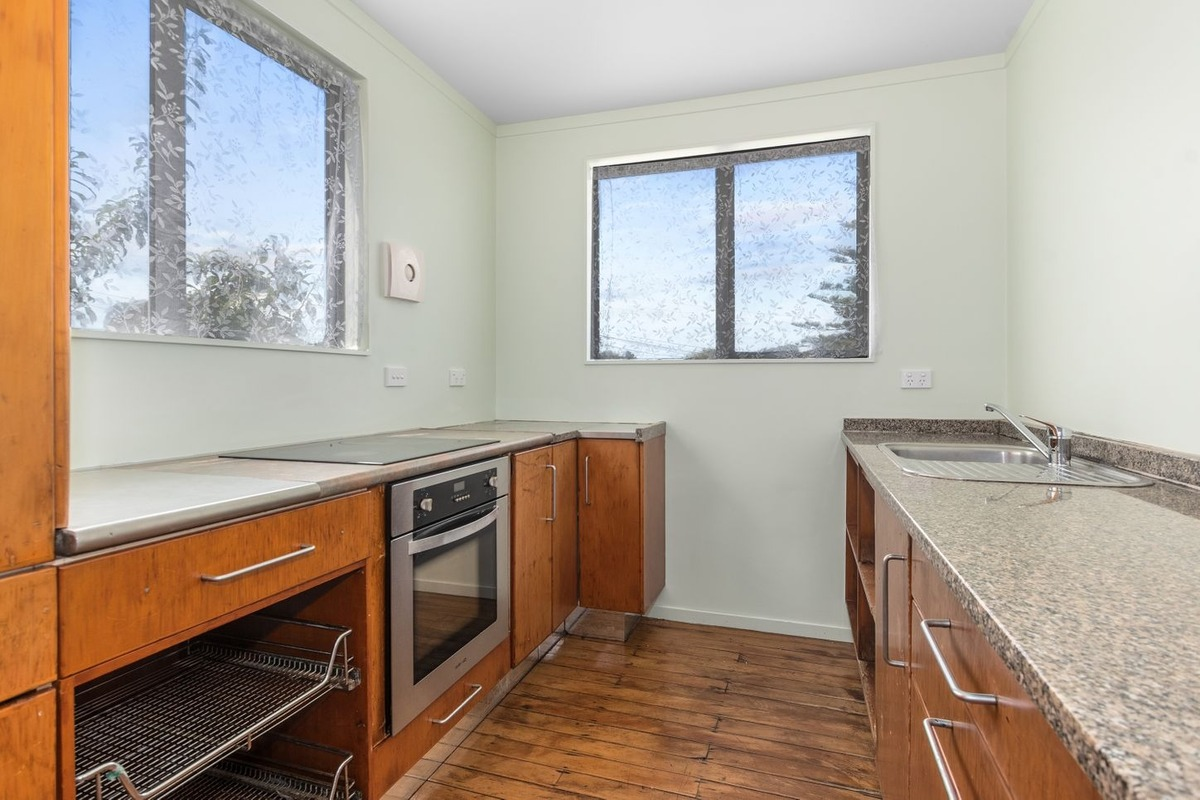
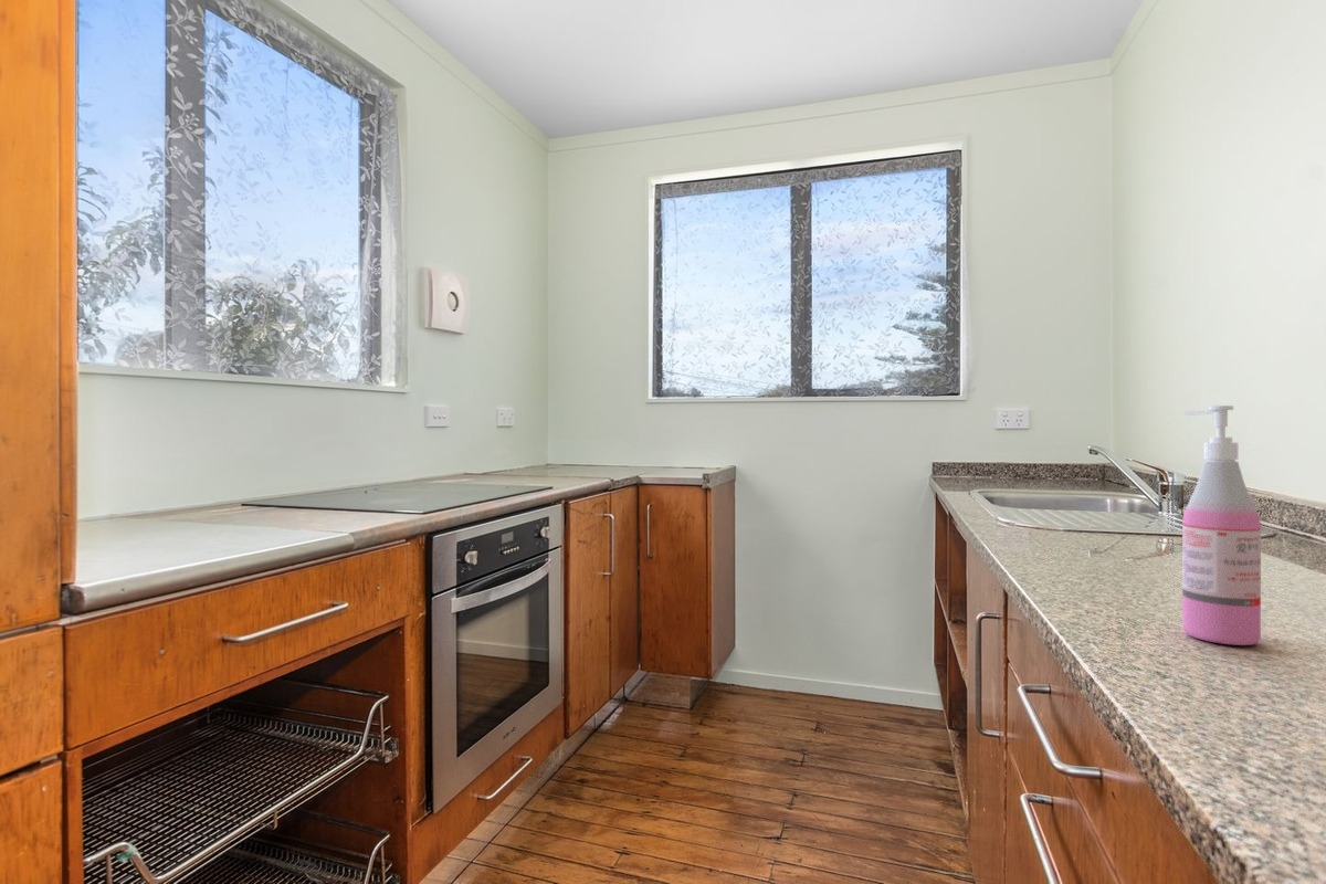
+ soap dispenser [1181,404,1262,646]
